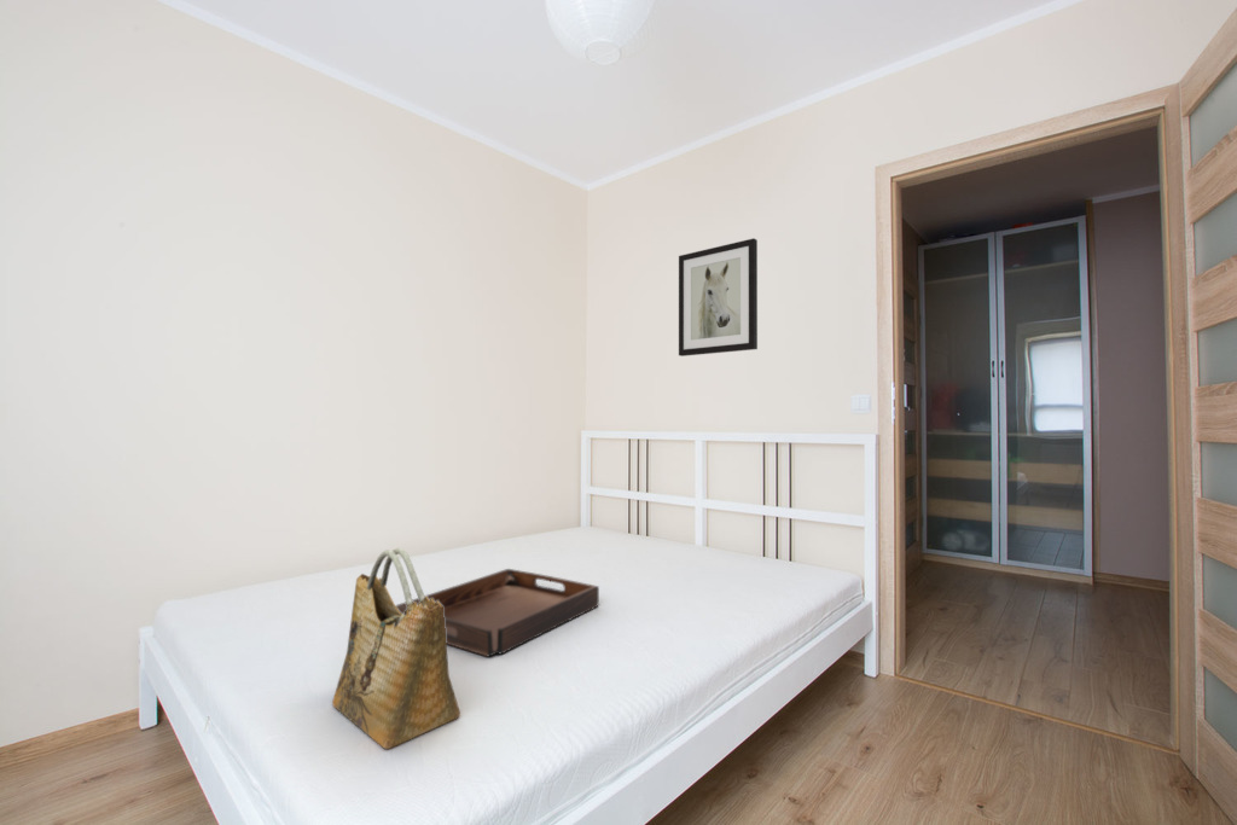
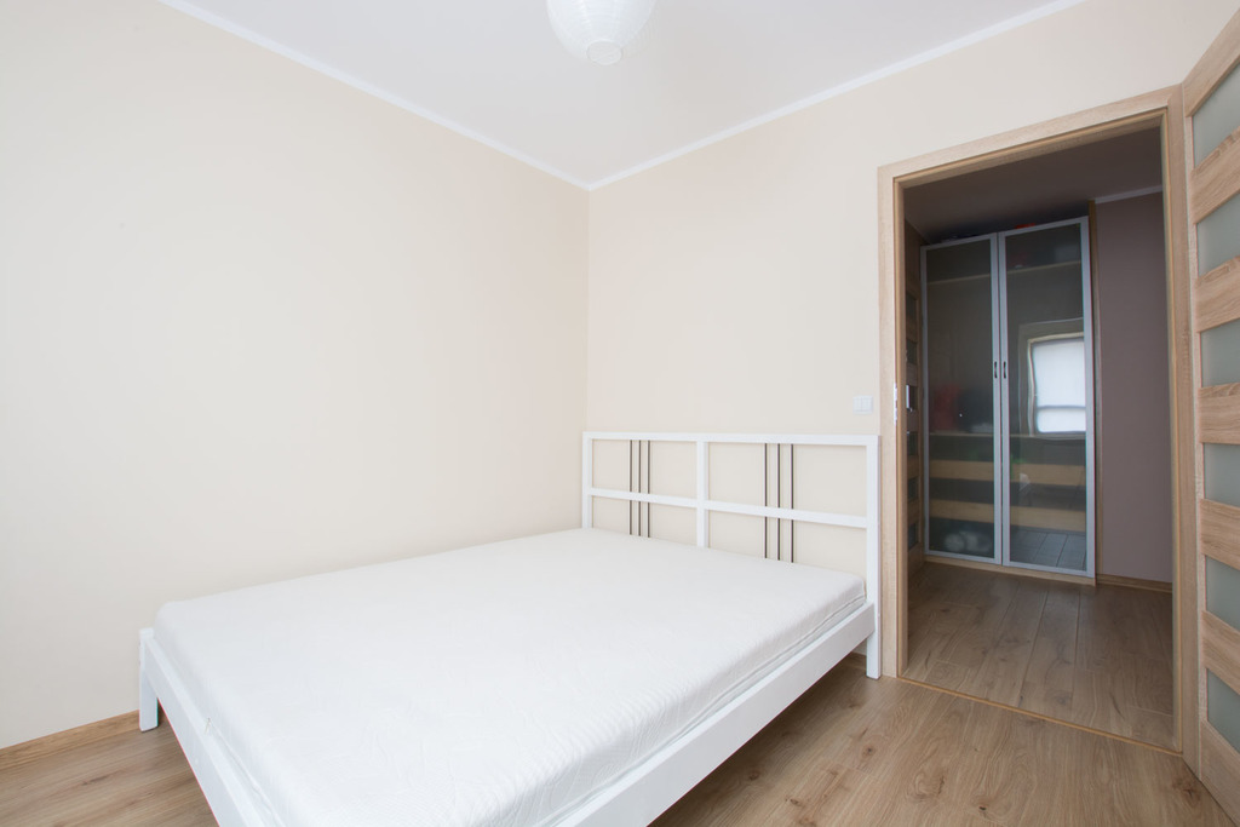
- wall art [678,237,759,358]
- grocery bag [331,547,461,750]
- serving tray [395,568,600,658]
